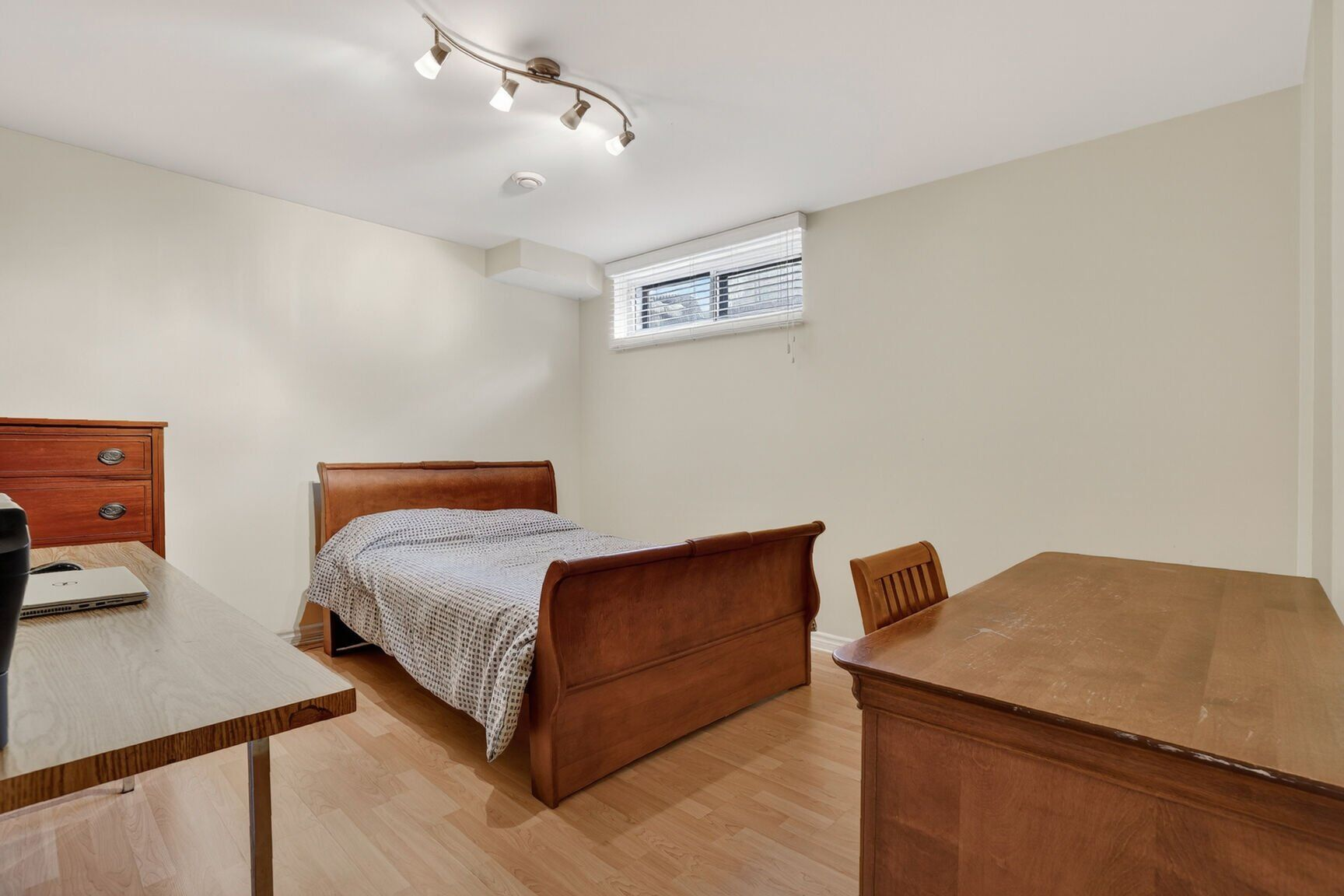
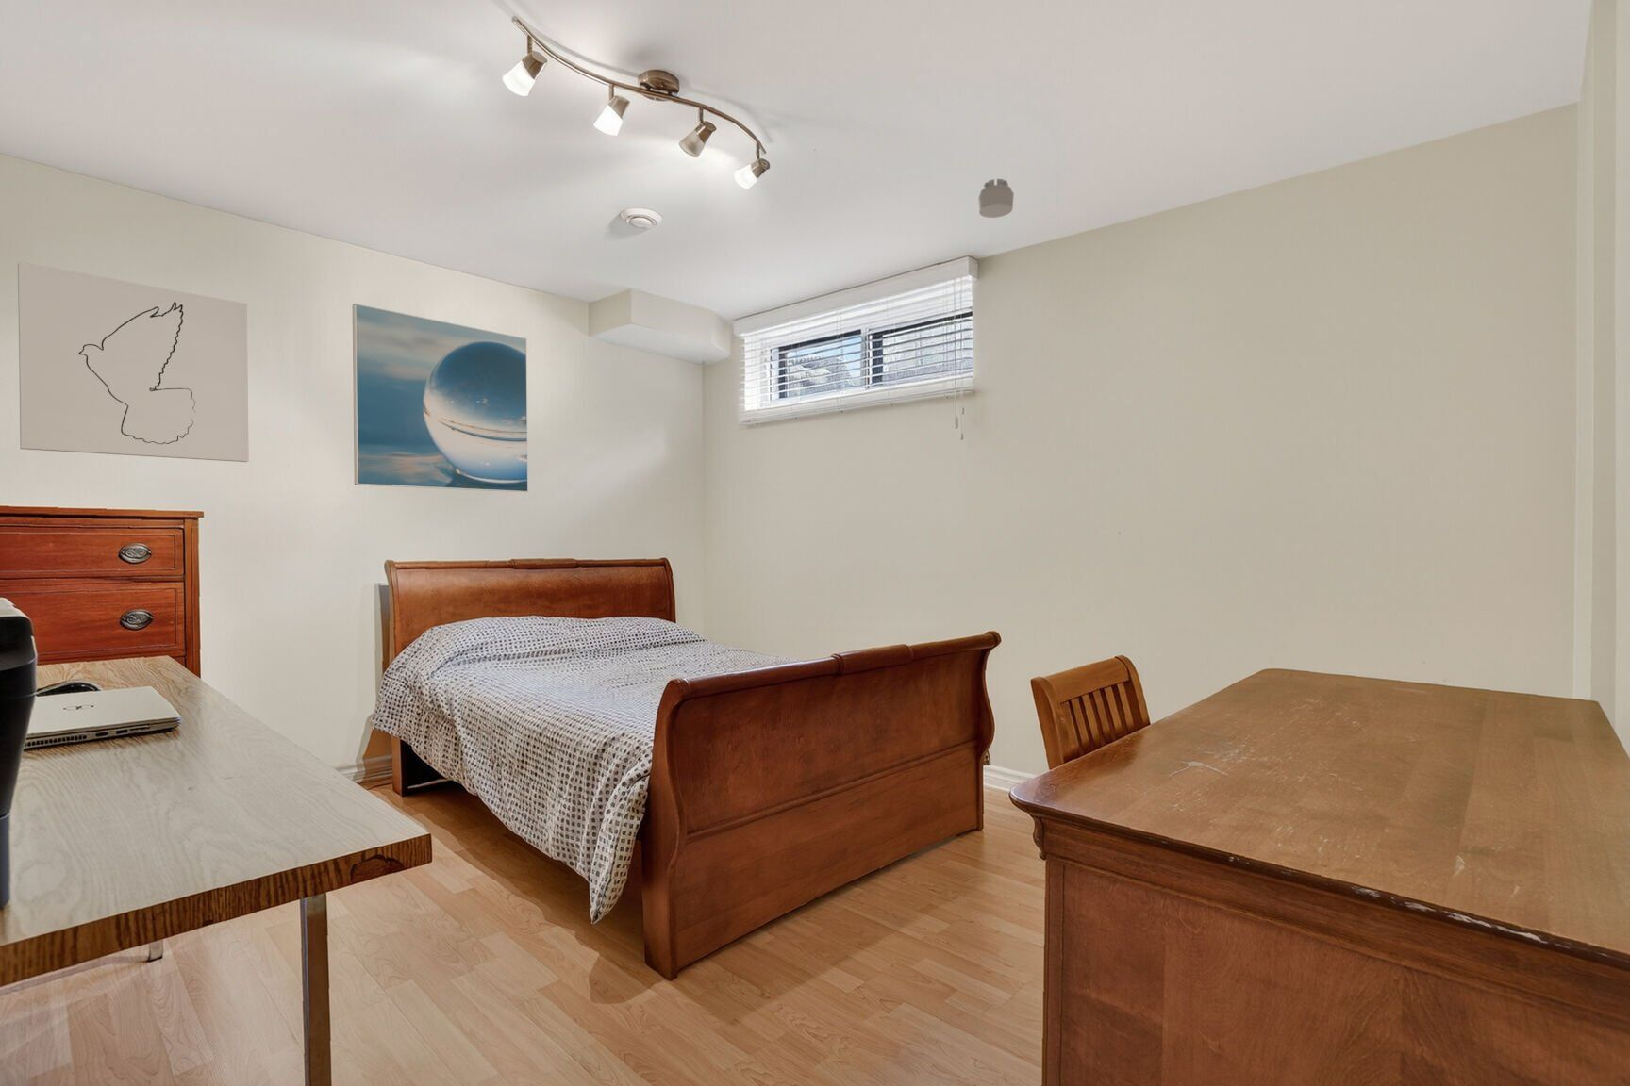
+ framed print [352,303,529,493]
+ wall art [17,261,250,463]
+ smoke detector [978,178,1015,218]
